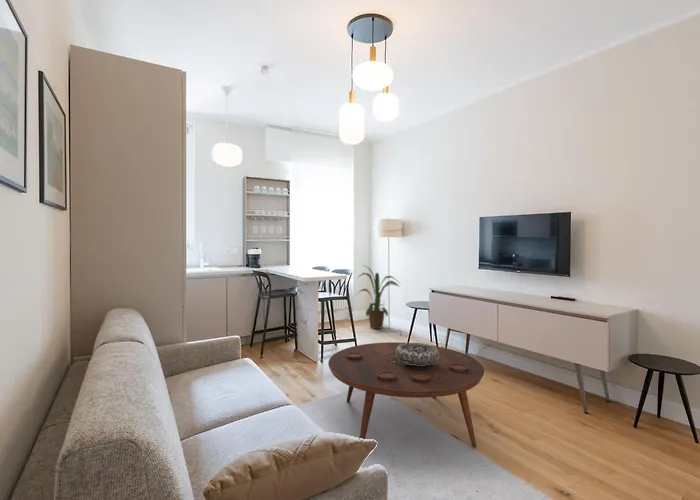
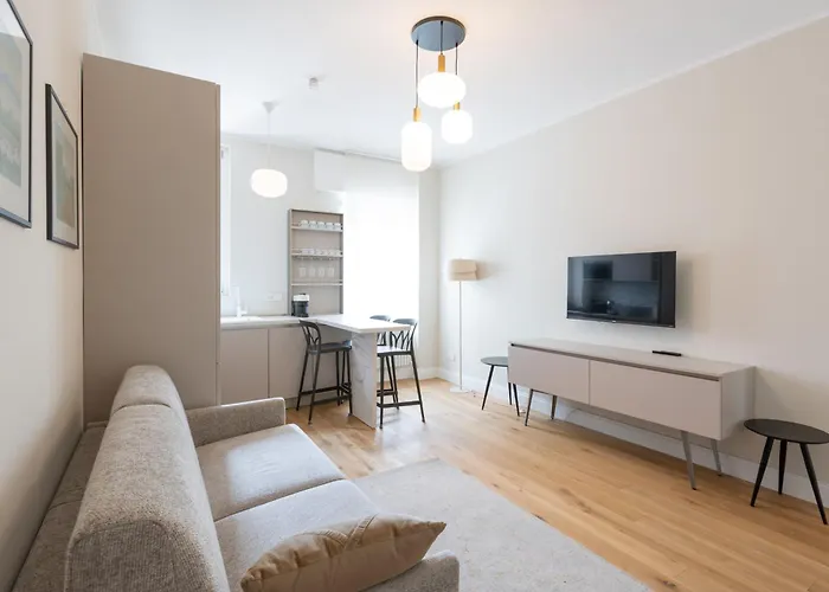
- house plant [352,264,402,330]
- decorative bowl [396,342,439,366]
- coffee table [327,341,485,449]
